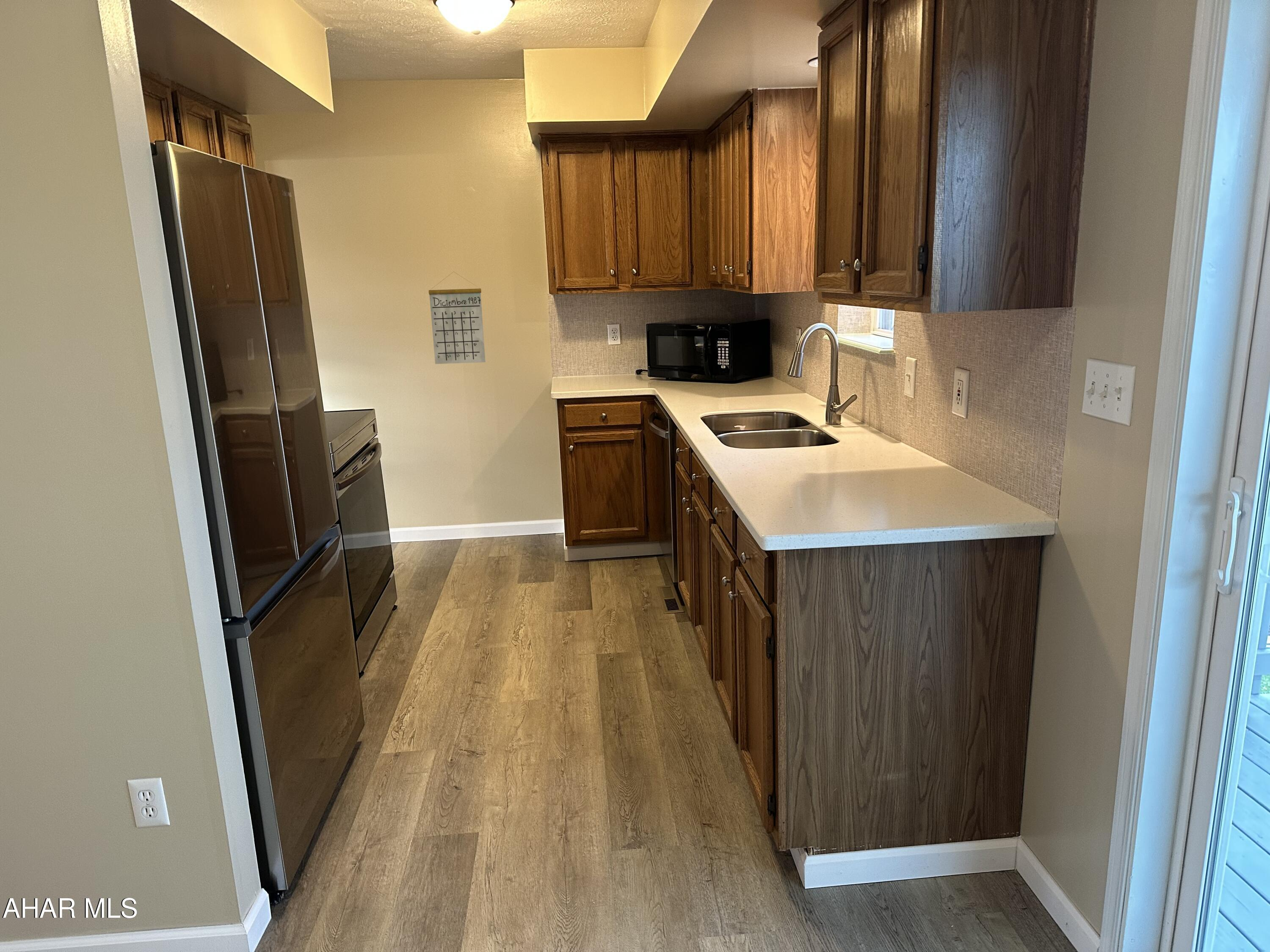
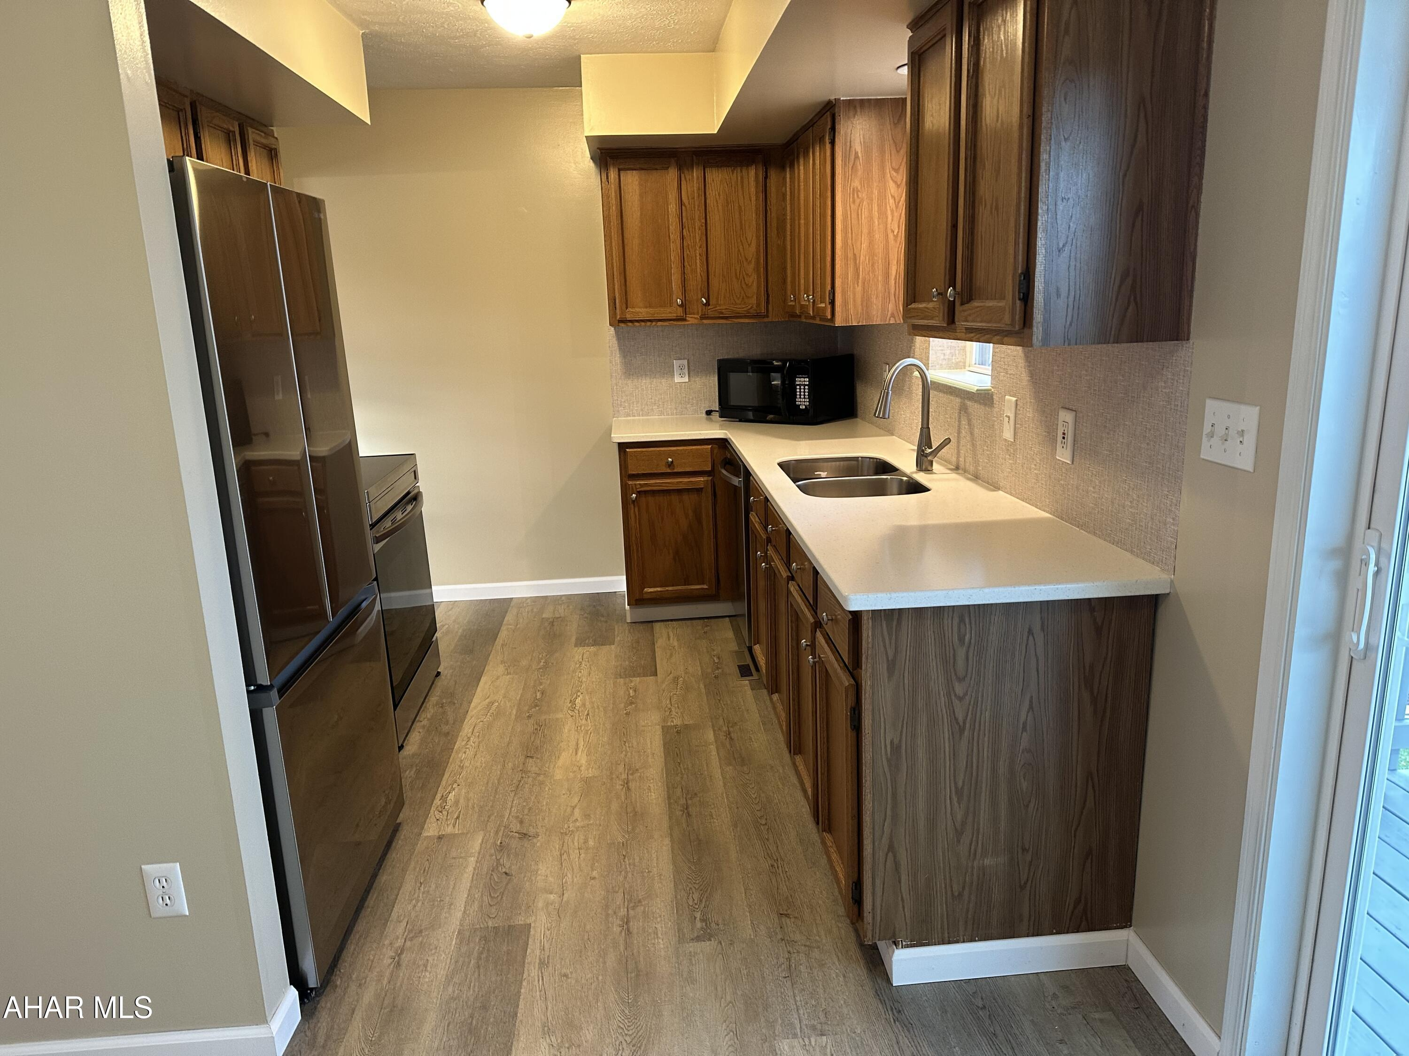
- calendar [428,271,486,364]
